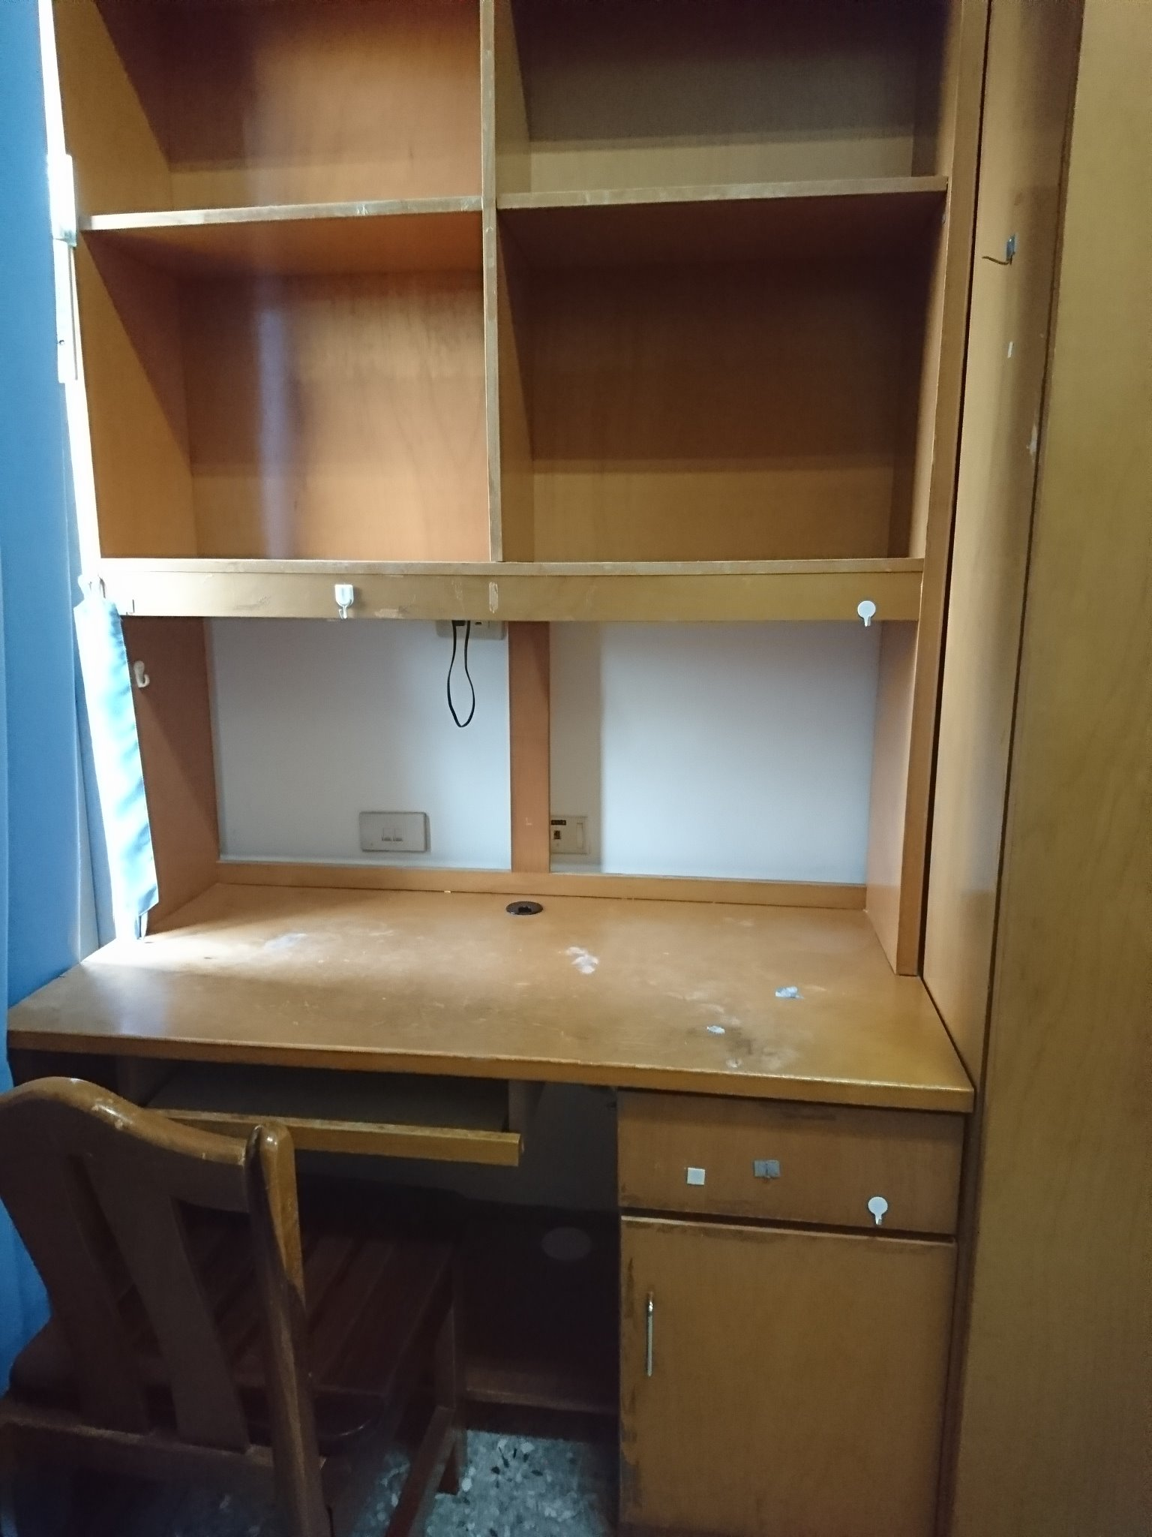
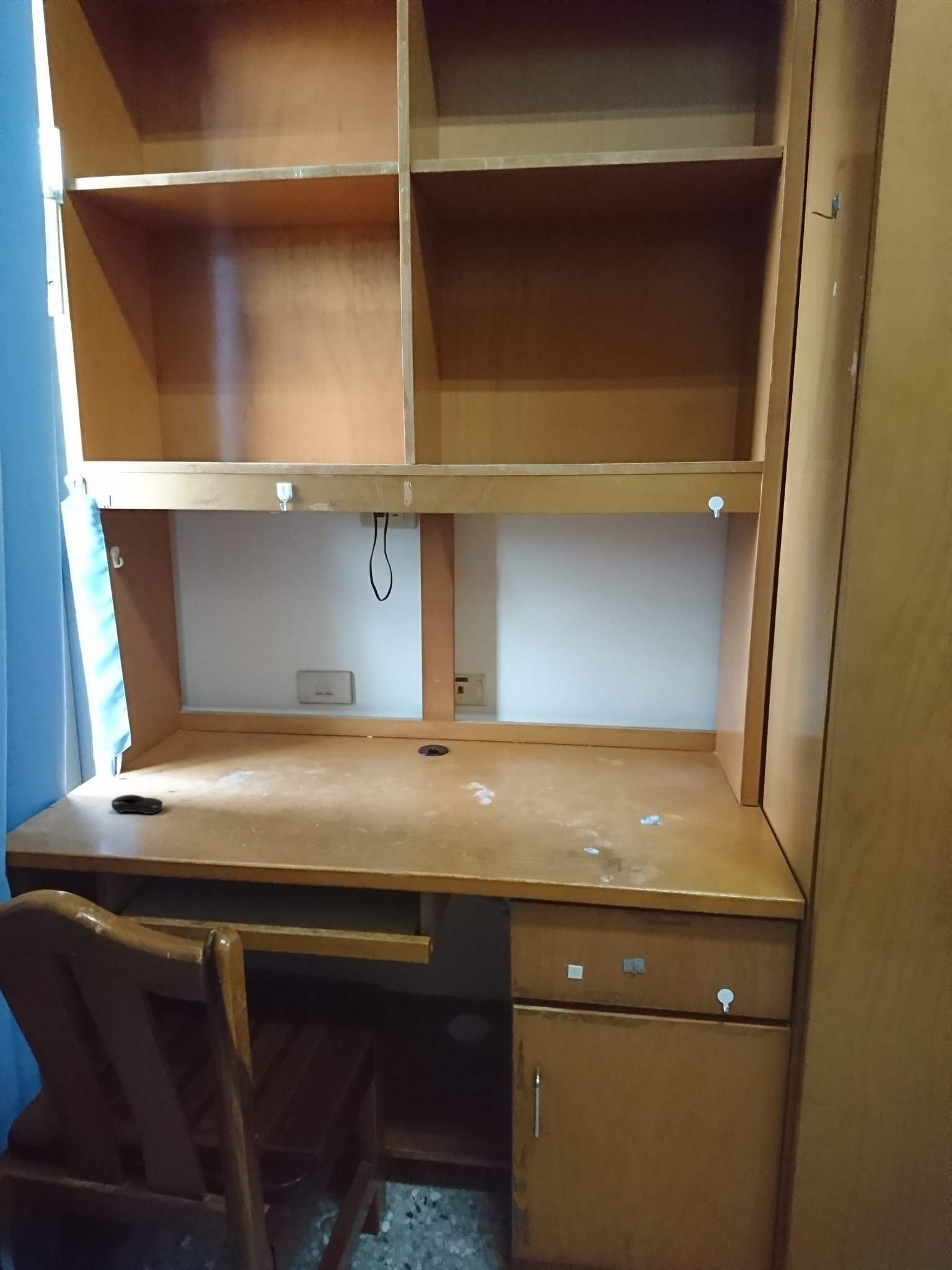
+ computer mouse [110,794,164,814]
